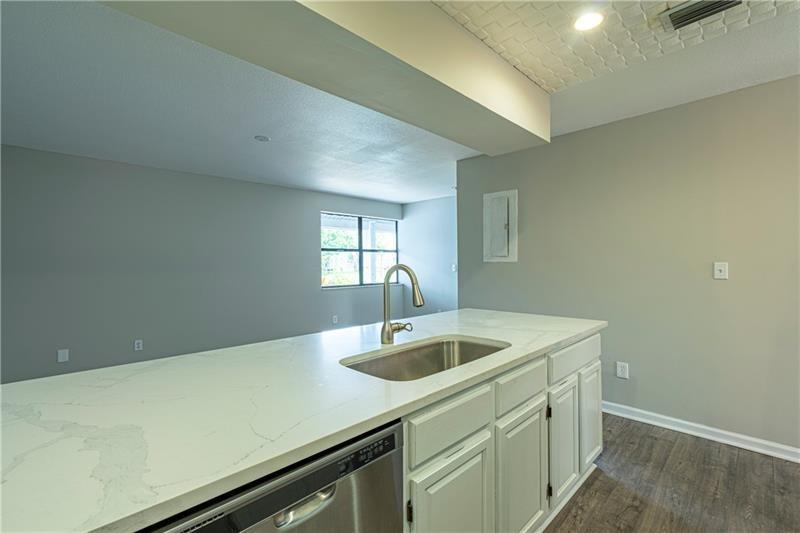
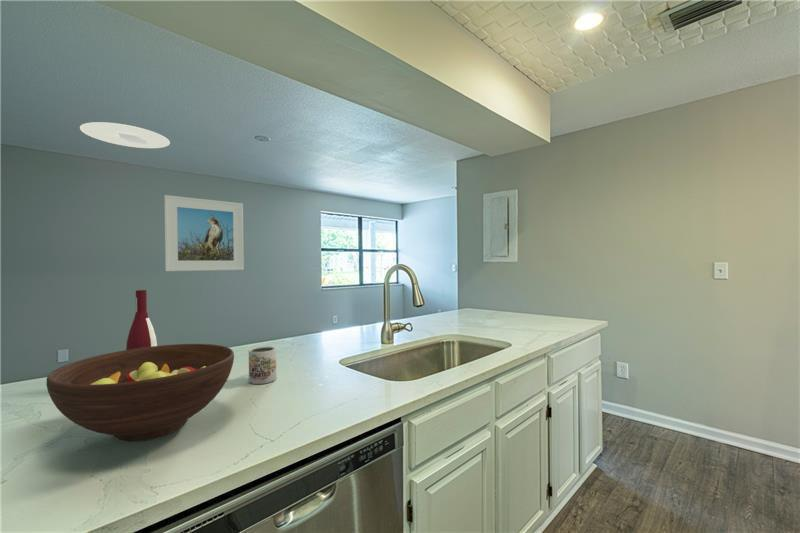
+ mug [248,345,277,385]
+ alcohol [125,289,158,350]
+ fruit bowl [45,343,235,443]
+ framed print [163,194,245,272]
+ ceiling light [79,121,171,149]
